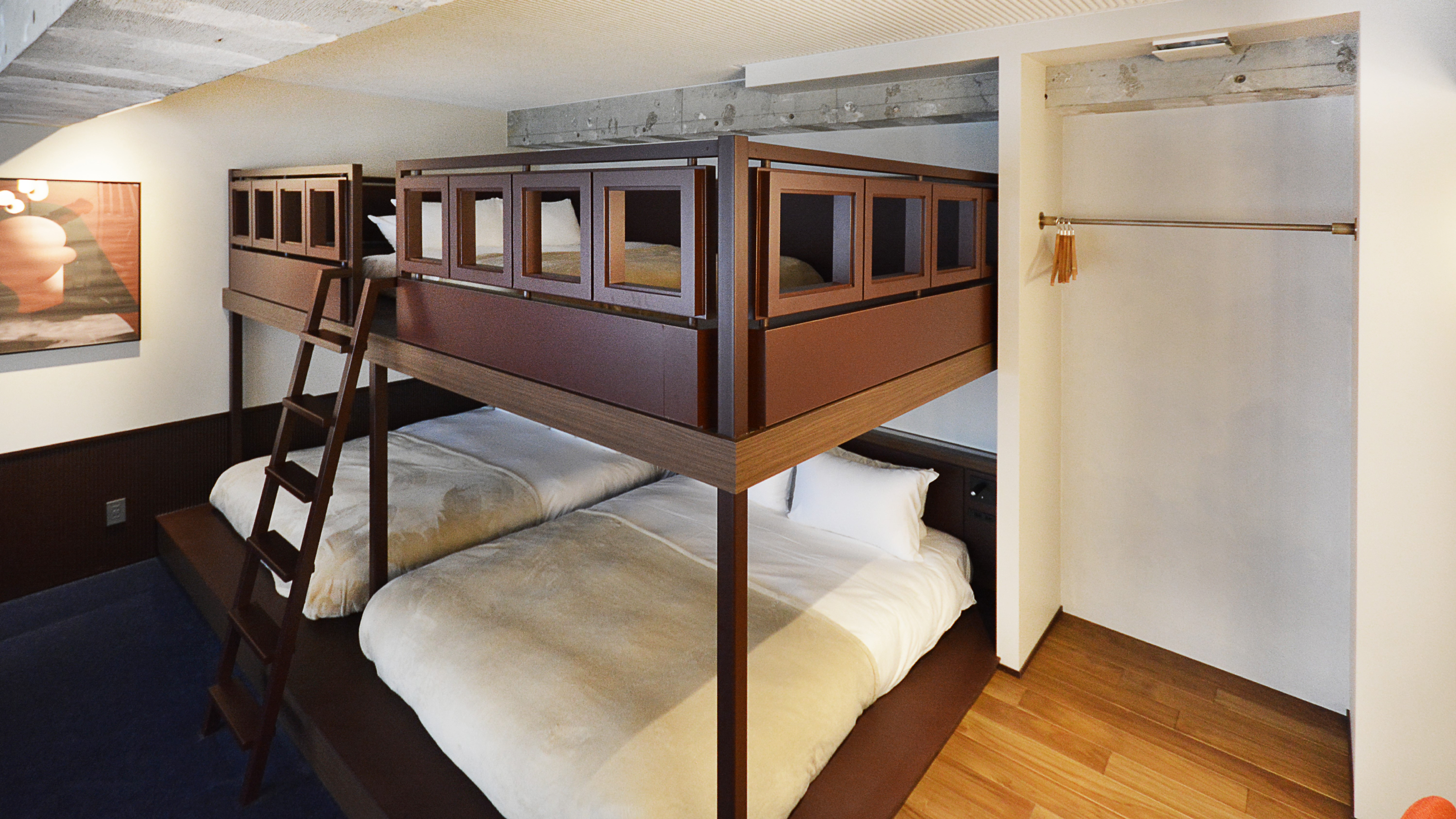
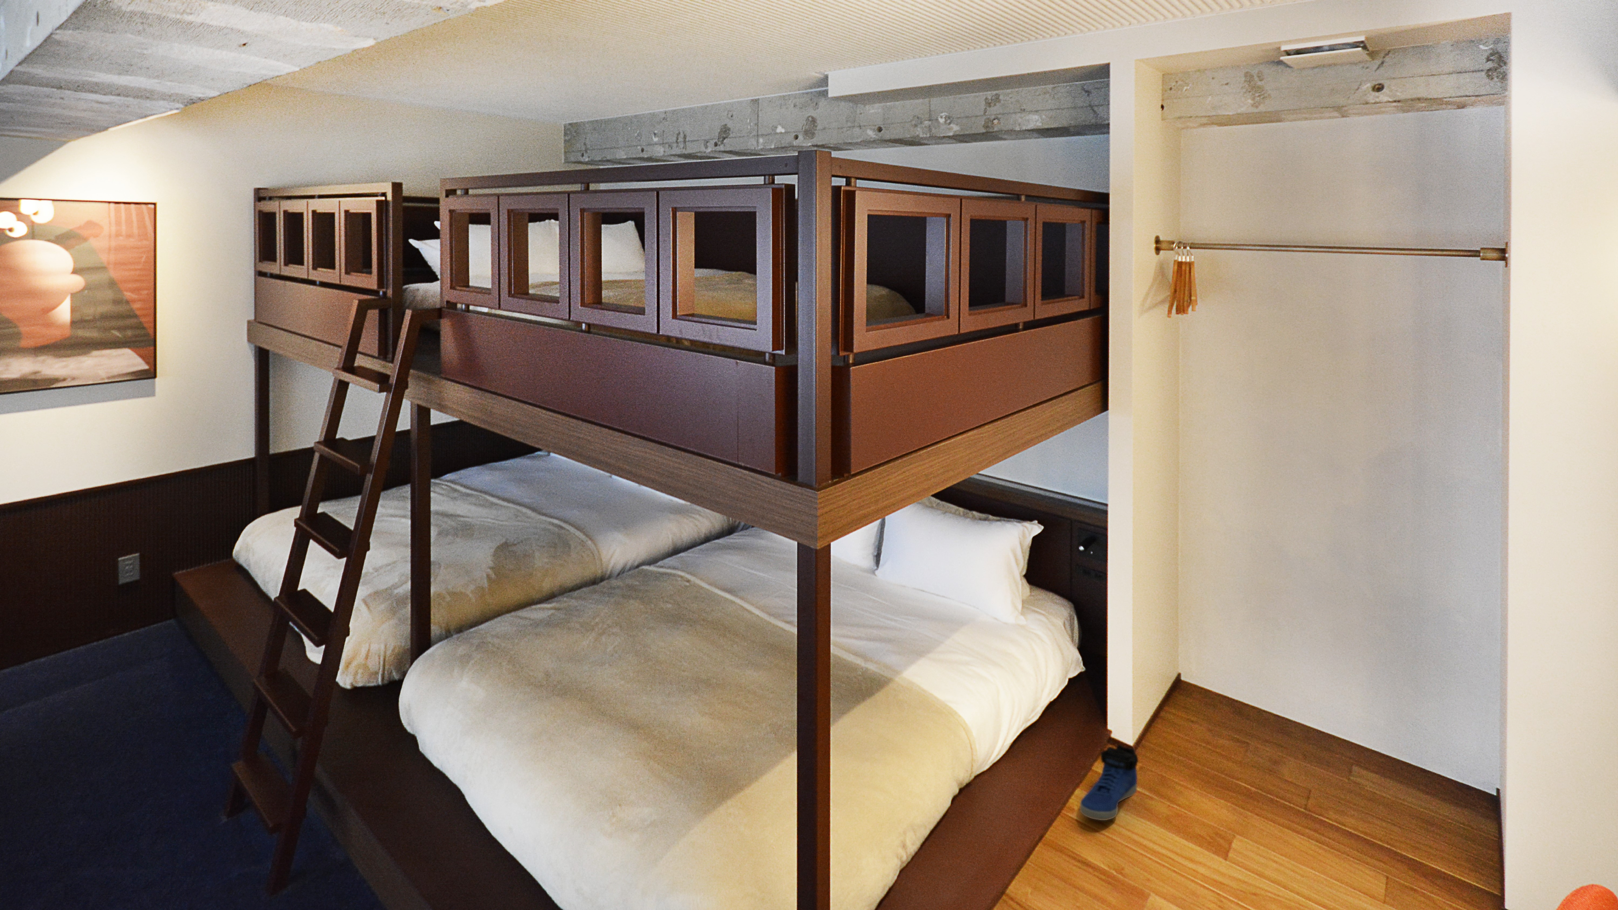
+ sneaker [1079,744,1139,821]
